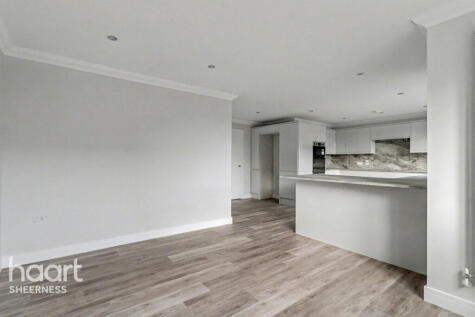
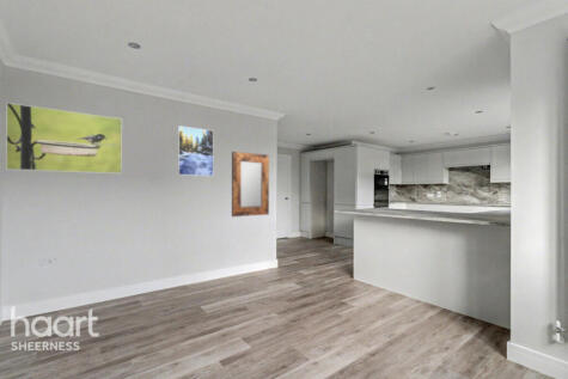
+ home mirror [231,151,270,218]
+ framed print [177,124,215,177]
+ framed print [5,102,123,175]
